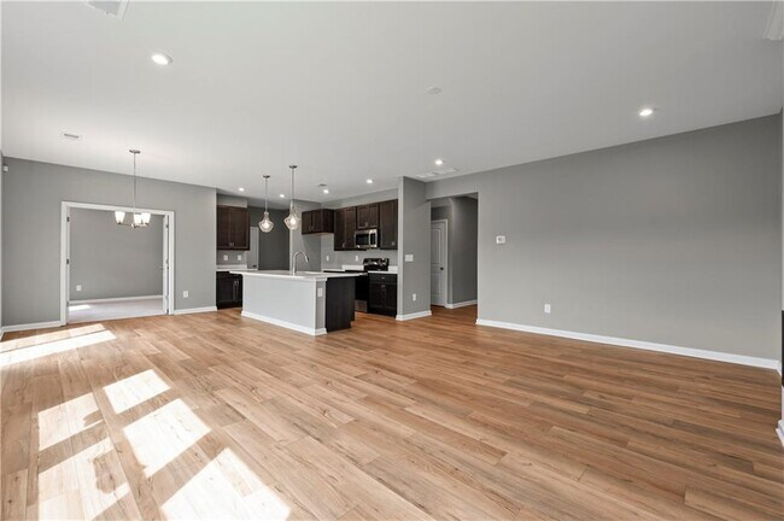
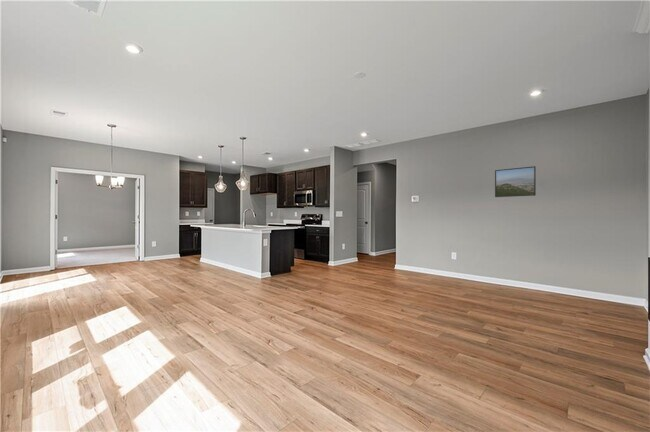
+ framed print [494,165,537,198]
